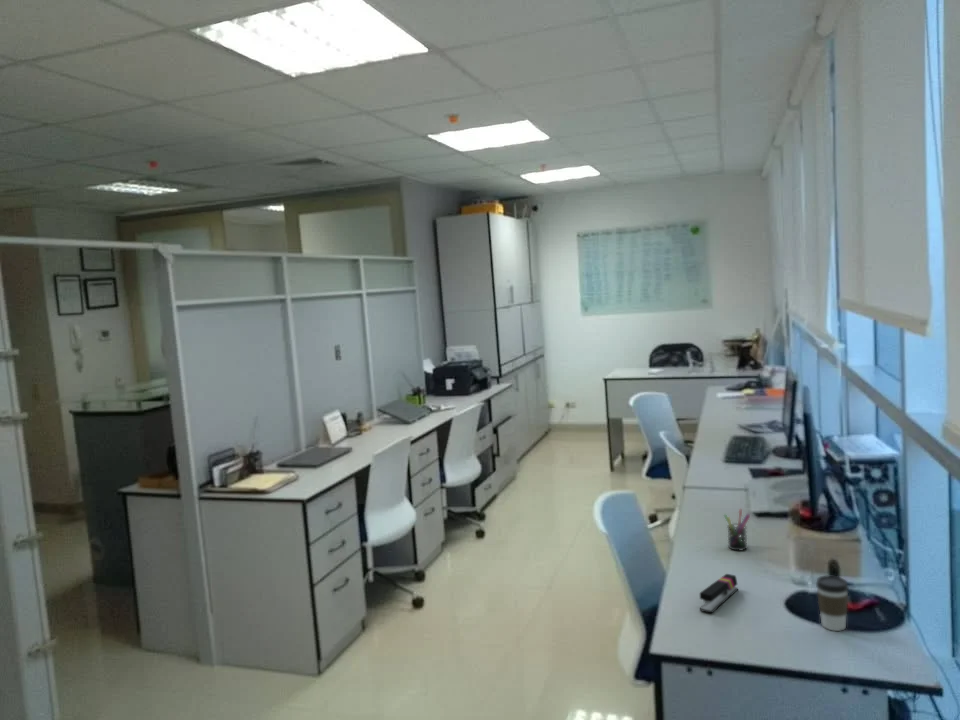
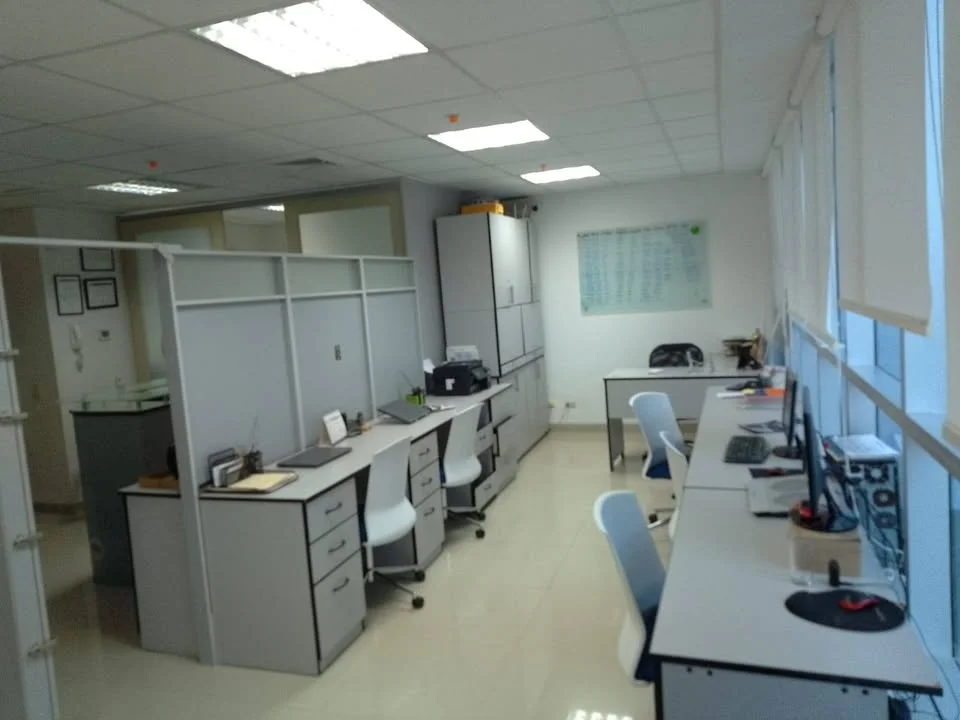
- pen holder [723,508,751,552]
- coffee cup [815,574,850,632]
- stapler [699,573,739,614]
